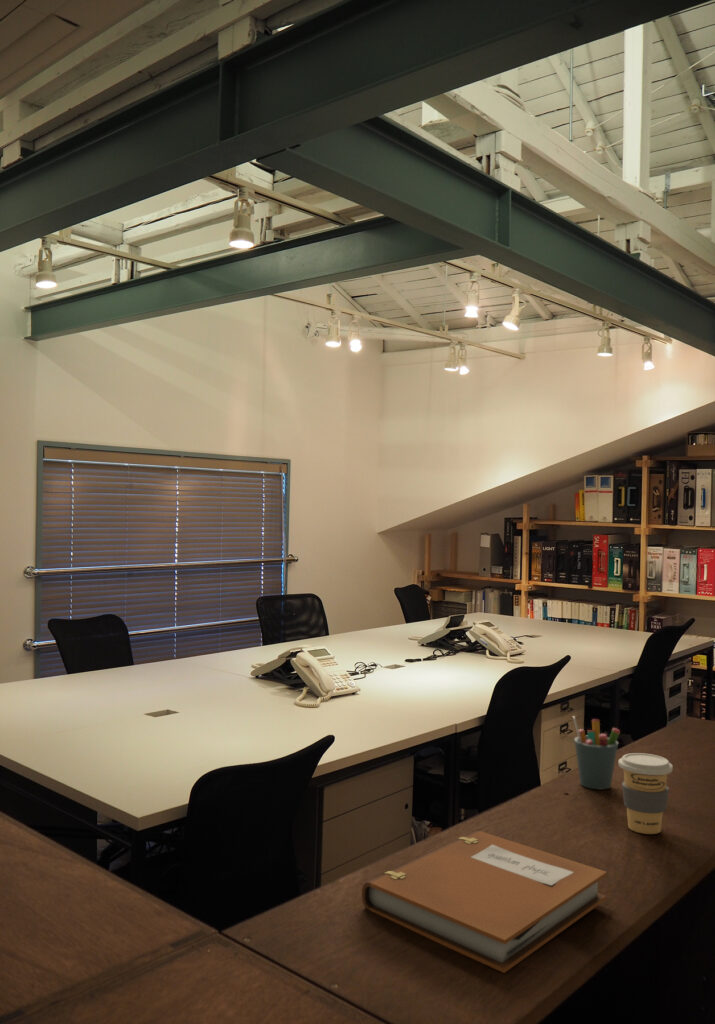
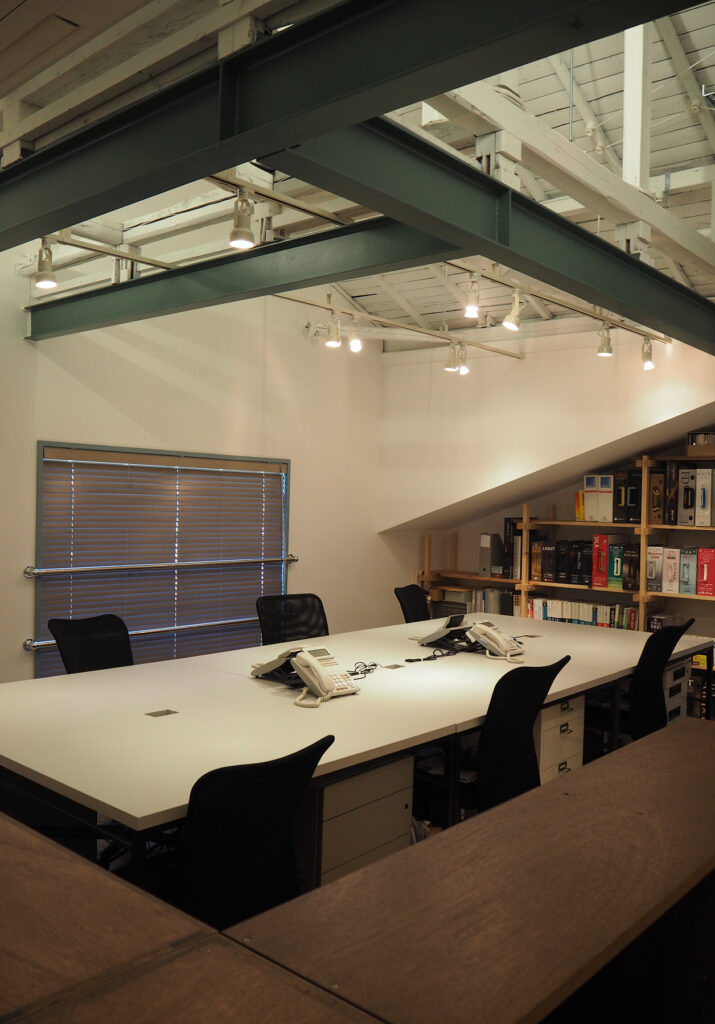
- coffee cup [617,752,674,835]
- pen holder [572,715,621,790]
- notebook [361,830,608,974]
